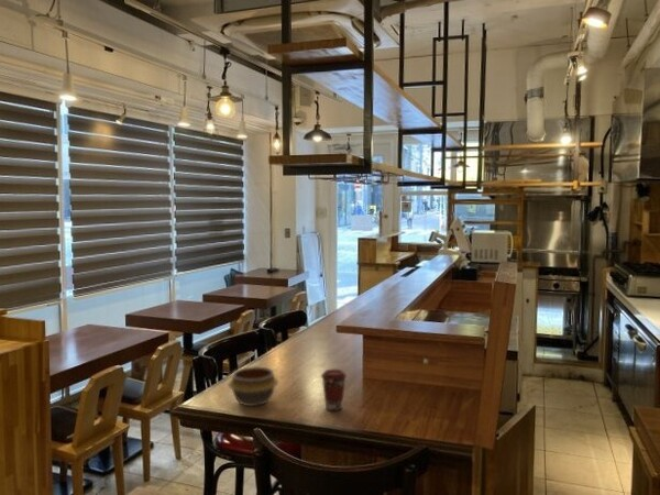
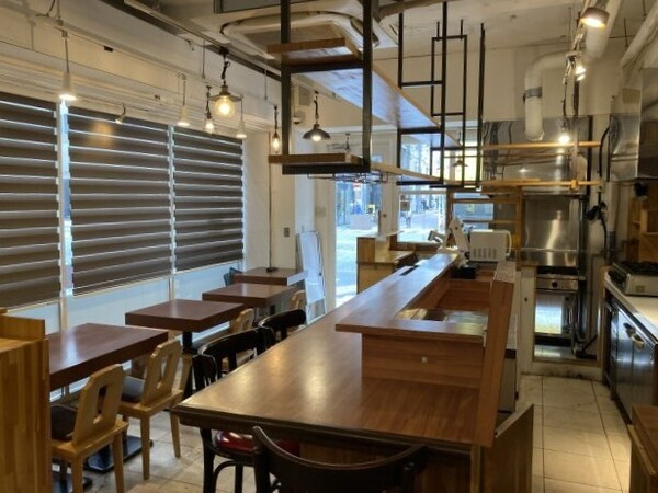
- coffee cup [320,367,348,411]
- bowl [227,365,279,407]
